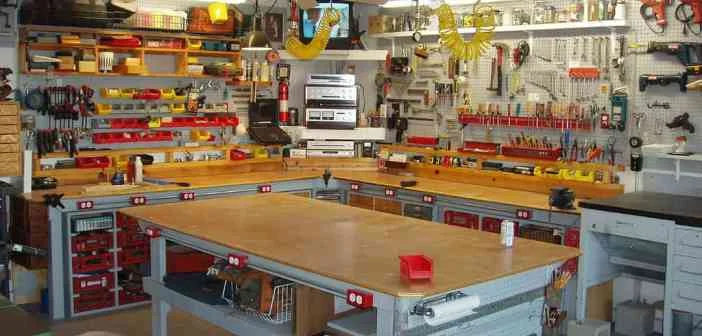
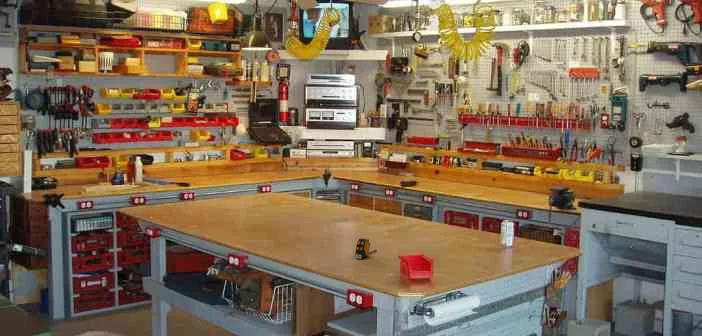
+ tape measure [354,237,378,260]
